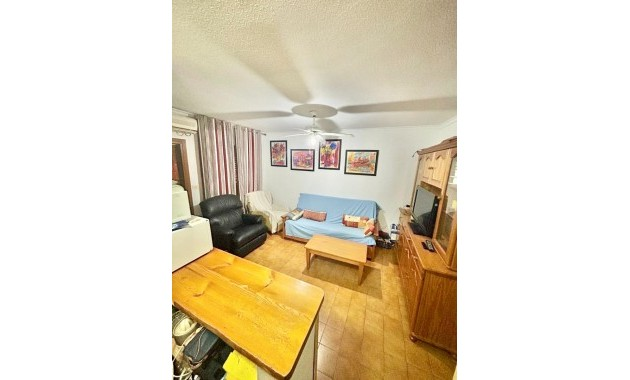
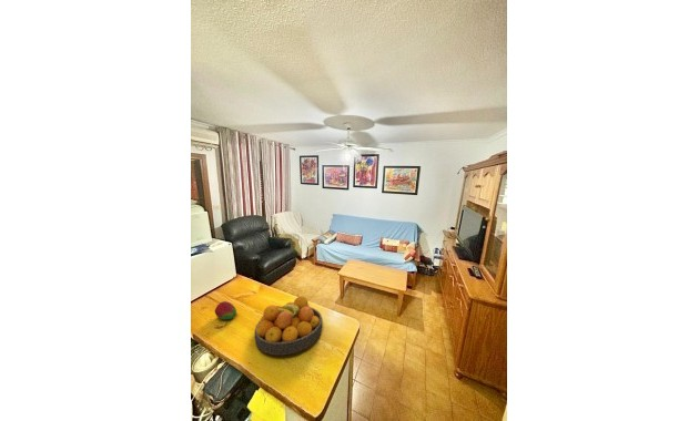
+ fruit [214,300,237,320]
+ fruit bowl [254,294,324,357]
